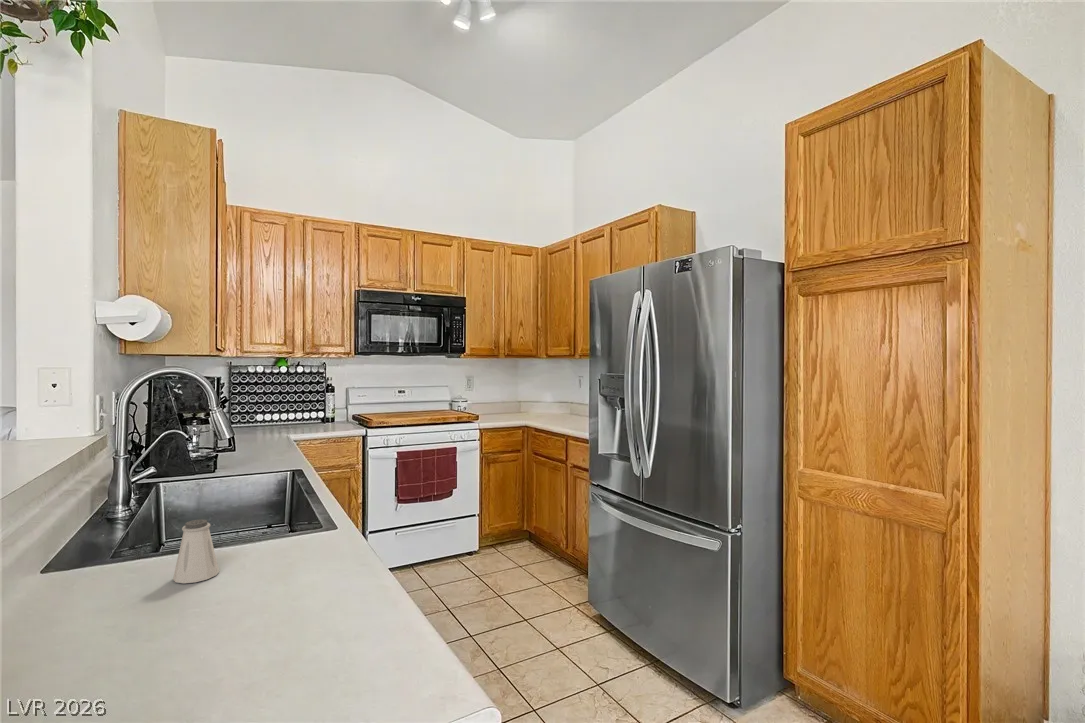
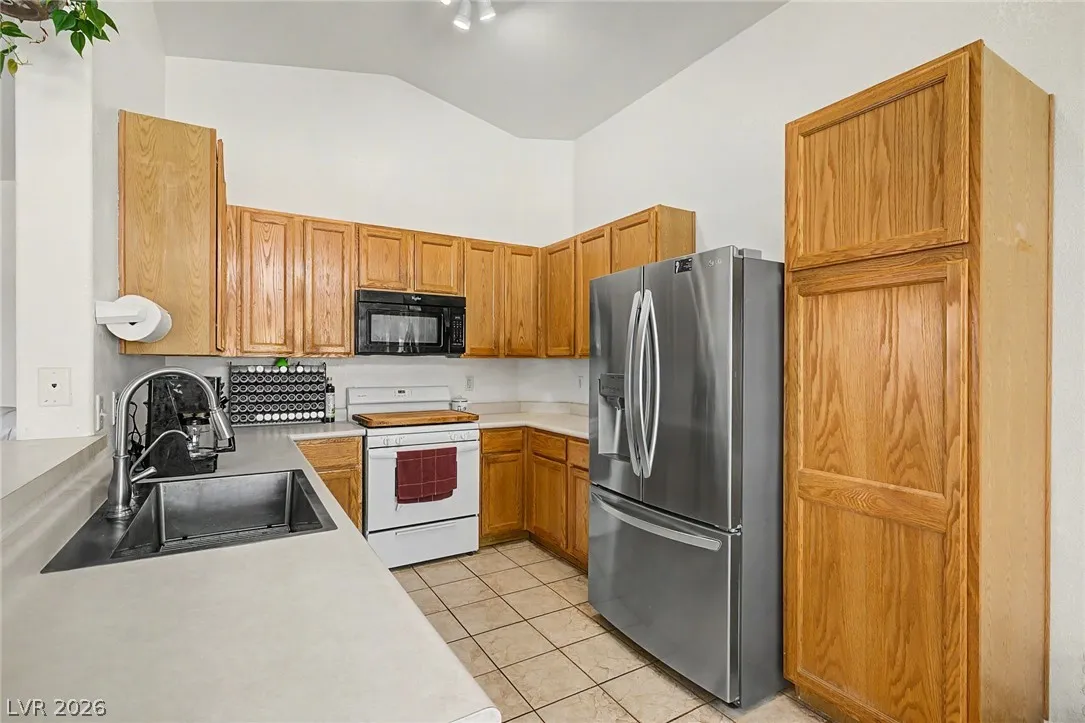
- saltshaker [172,519,220,584]
